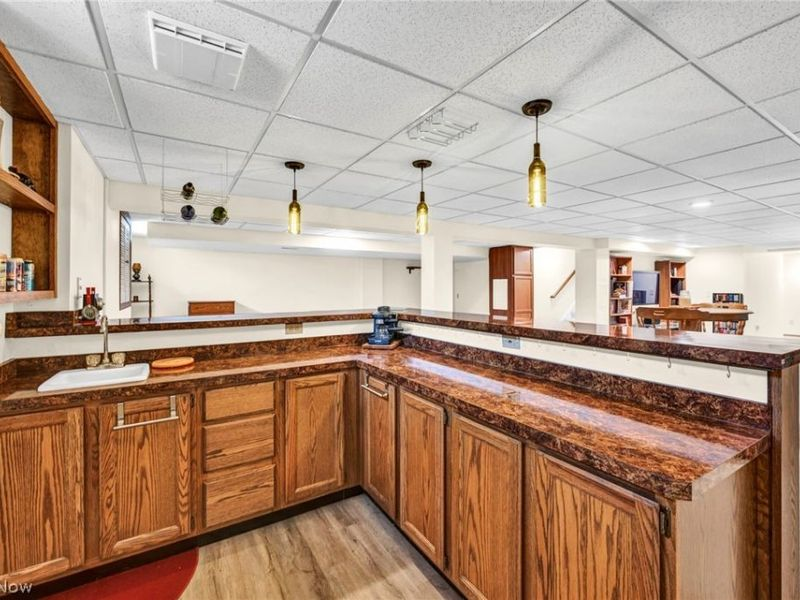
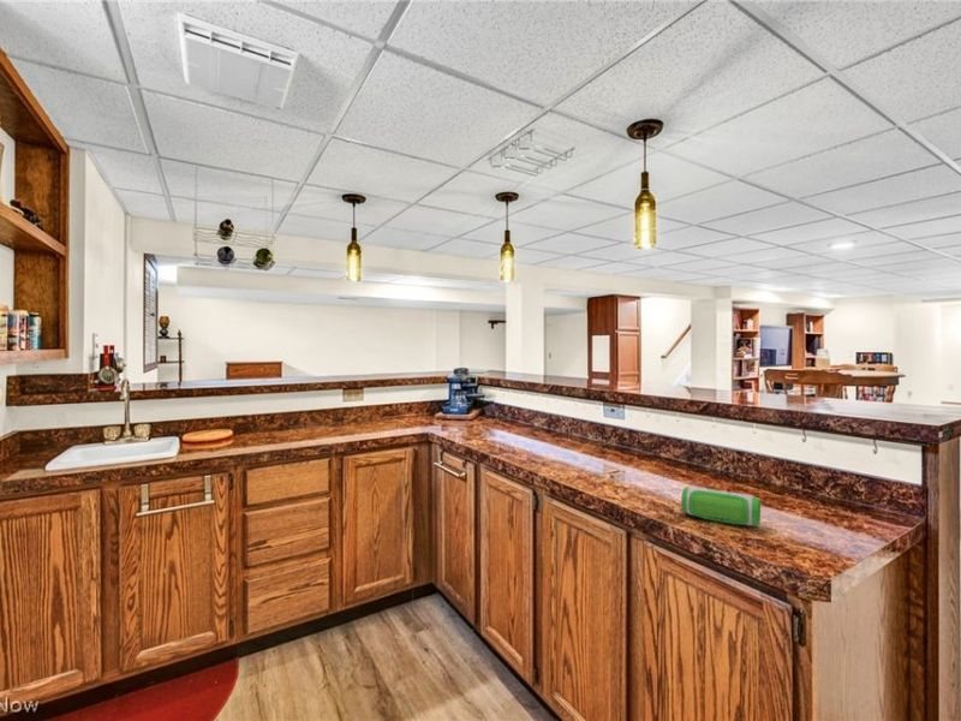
+ speaker [680,485,762,526]
